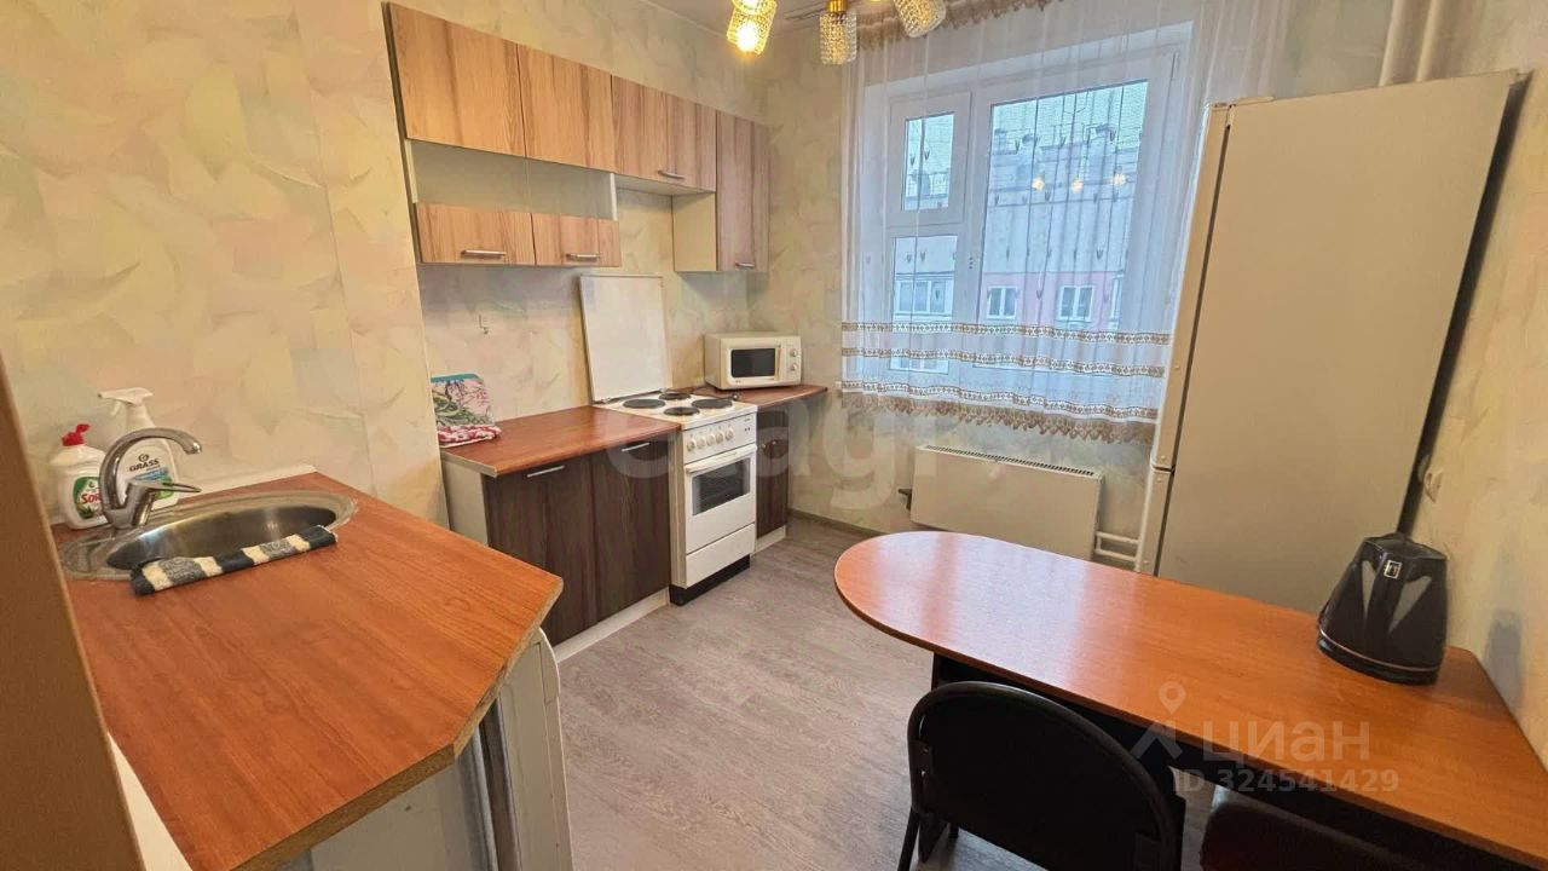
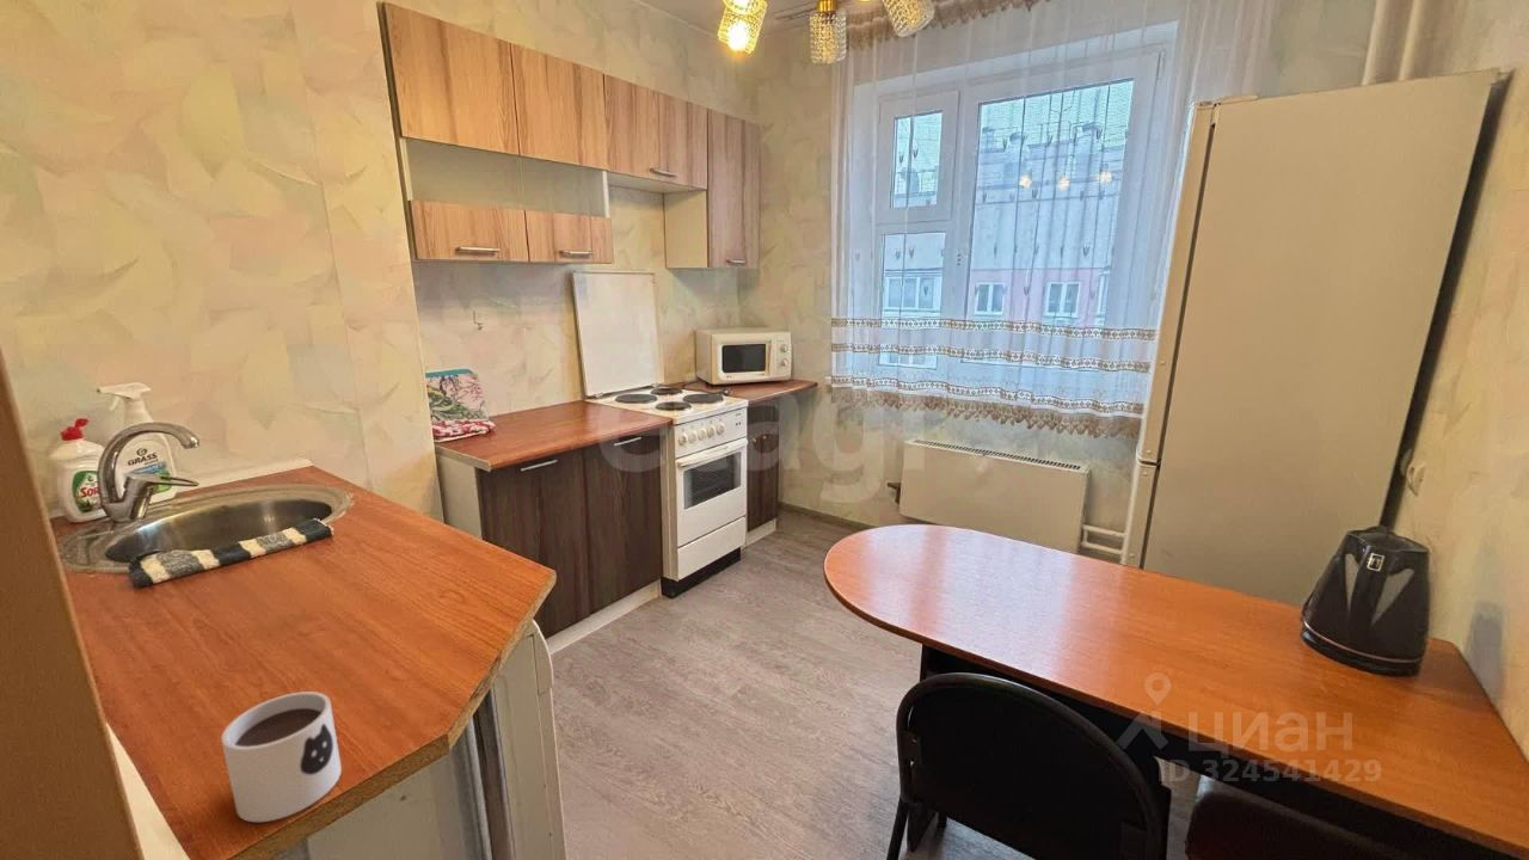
+ mug [220,690,343,823]
